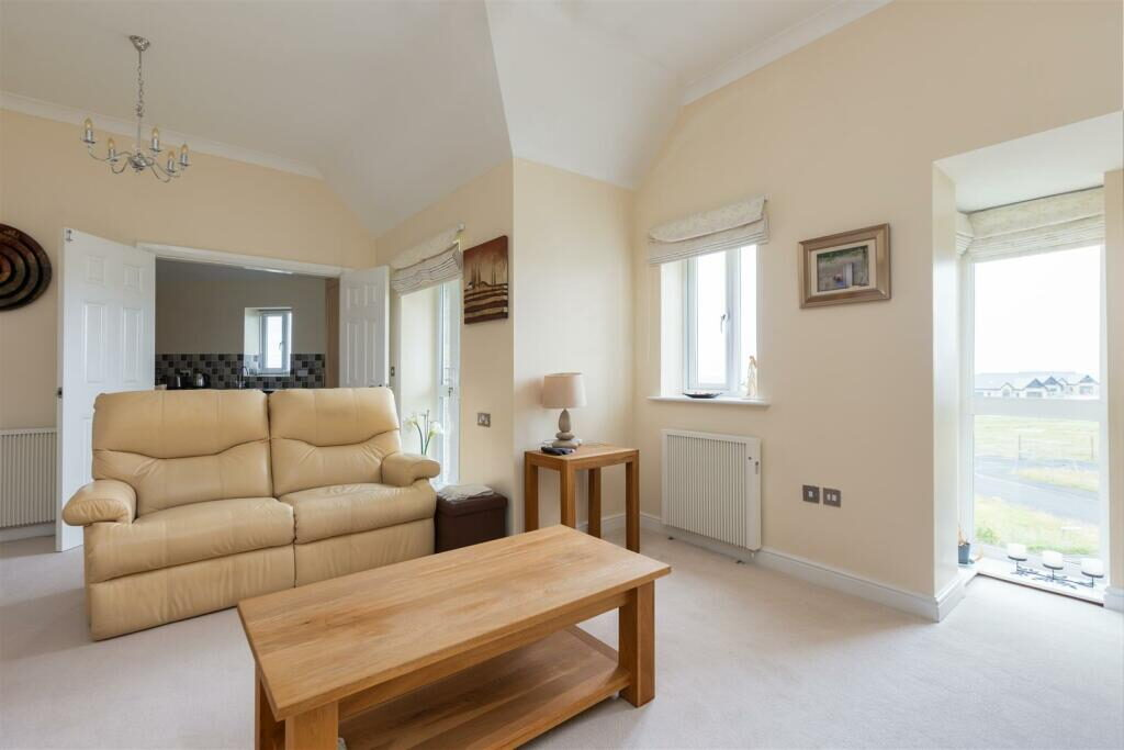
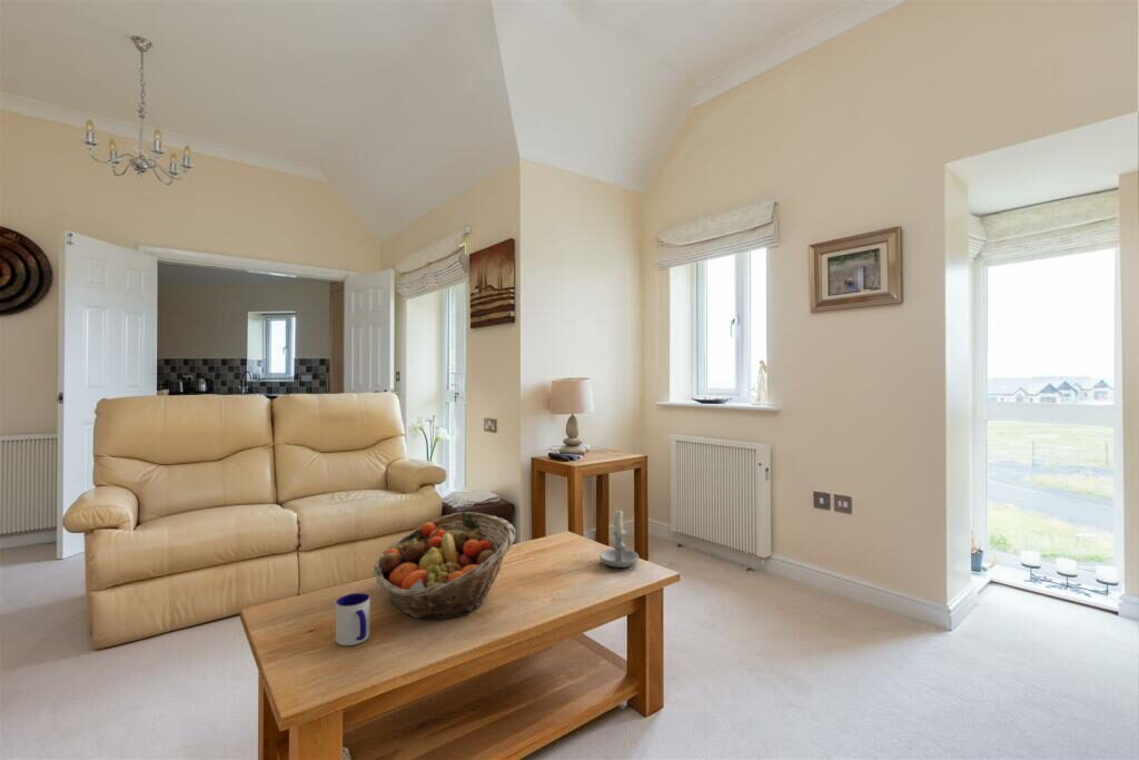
+ mug [335,592,370,647]
+ candle [598,507,640,569]
+ fruit basket [372,511,516,620]
